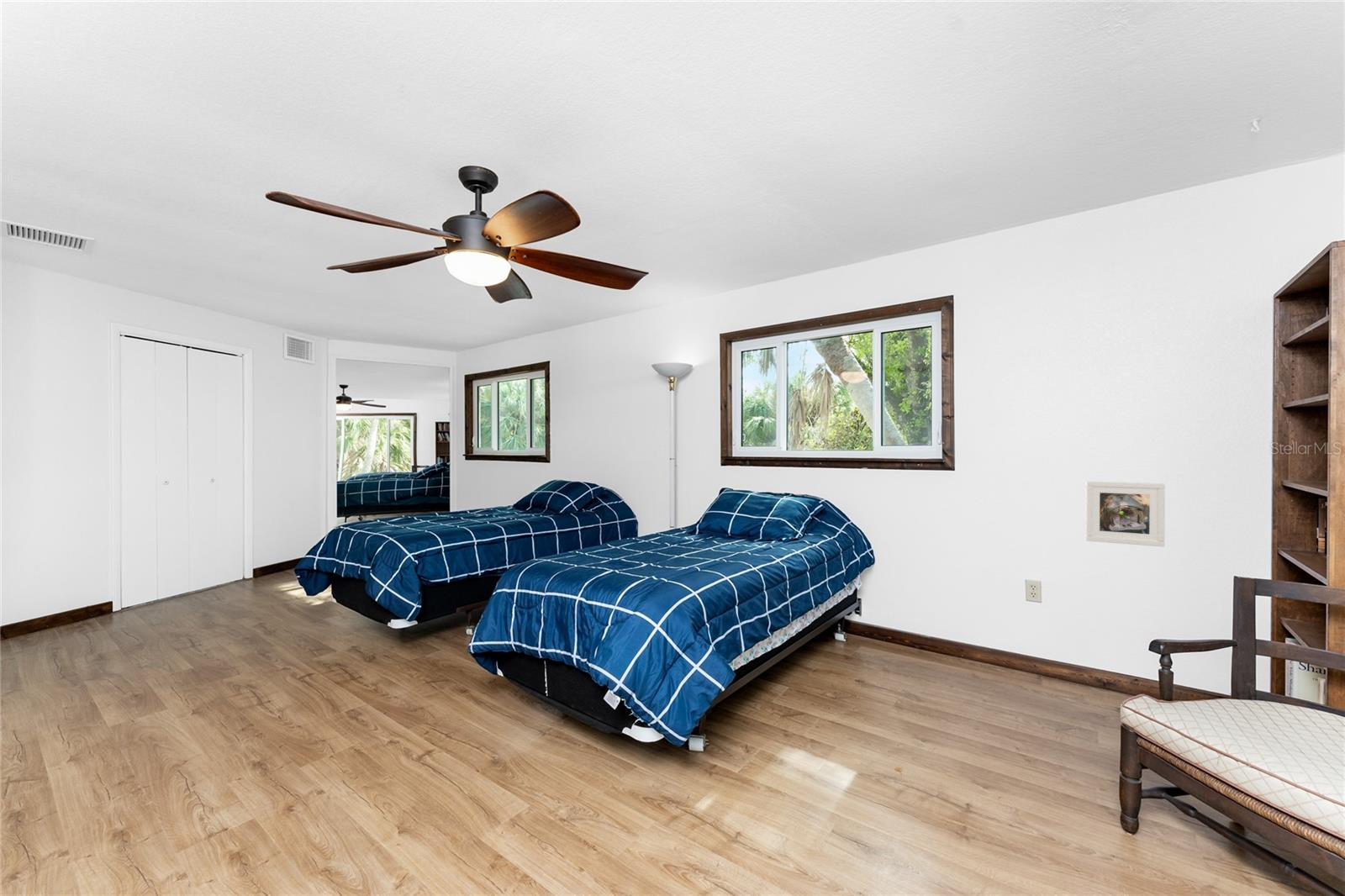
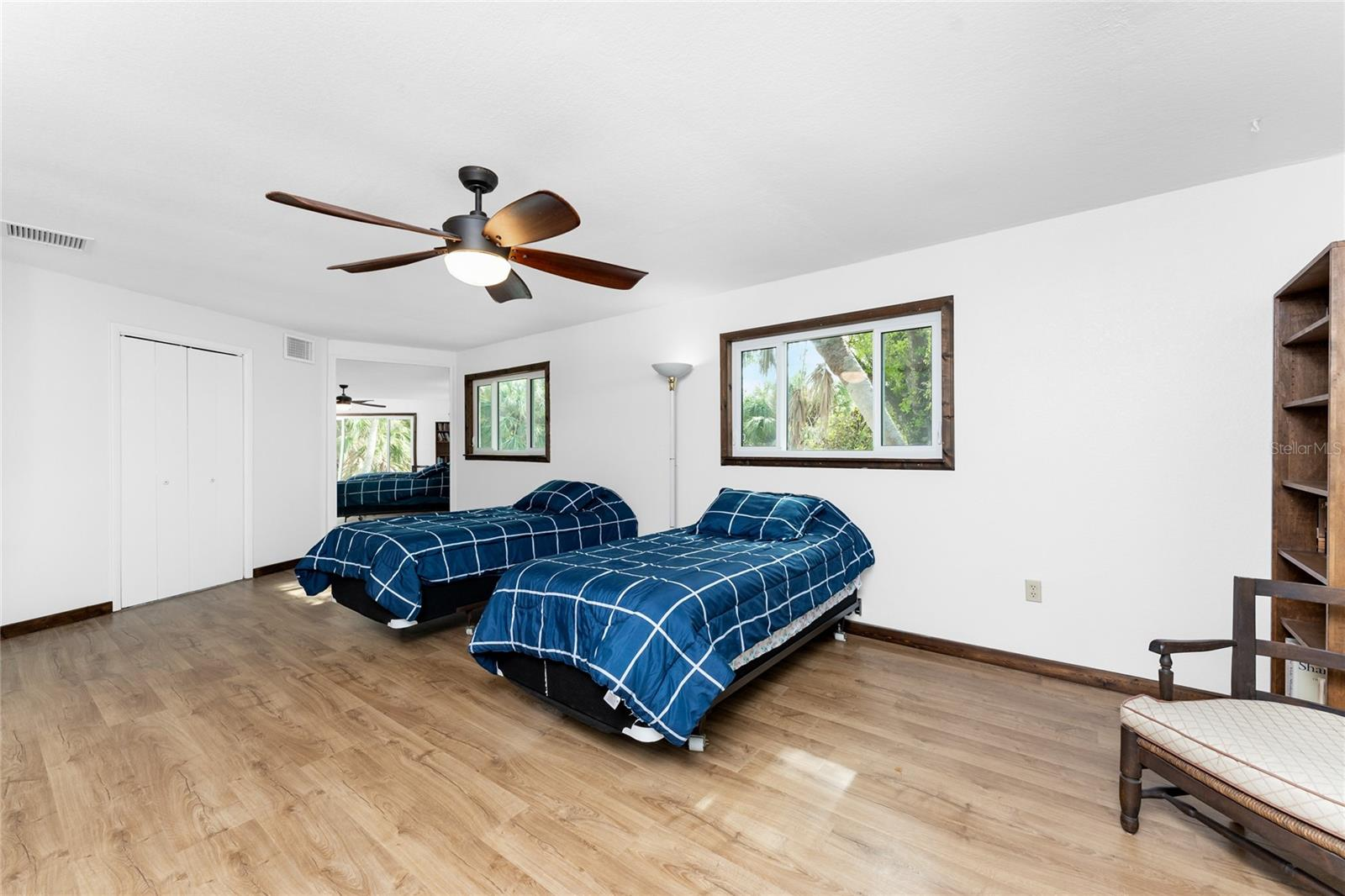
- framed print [1085,480,1166,547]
